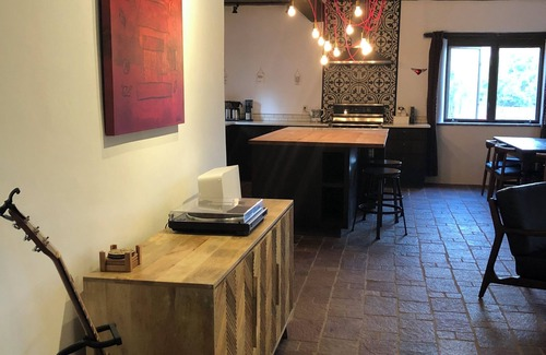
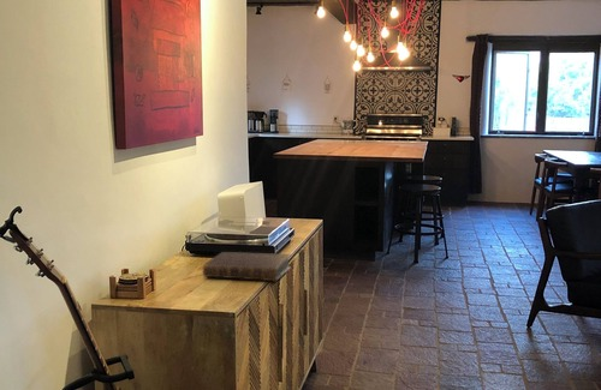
+ book [202,251,292,283]
